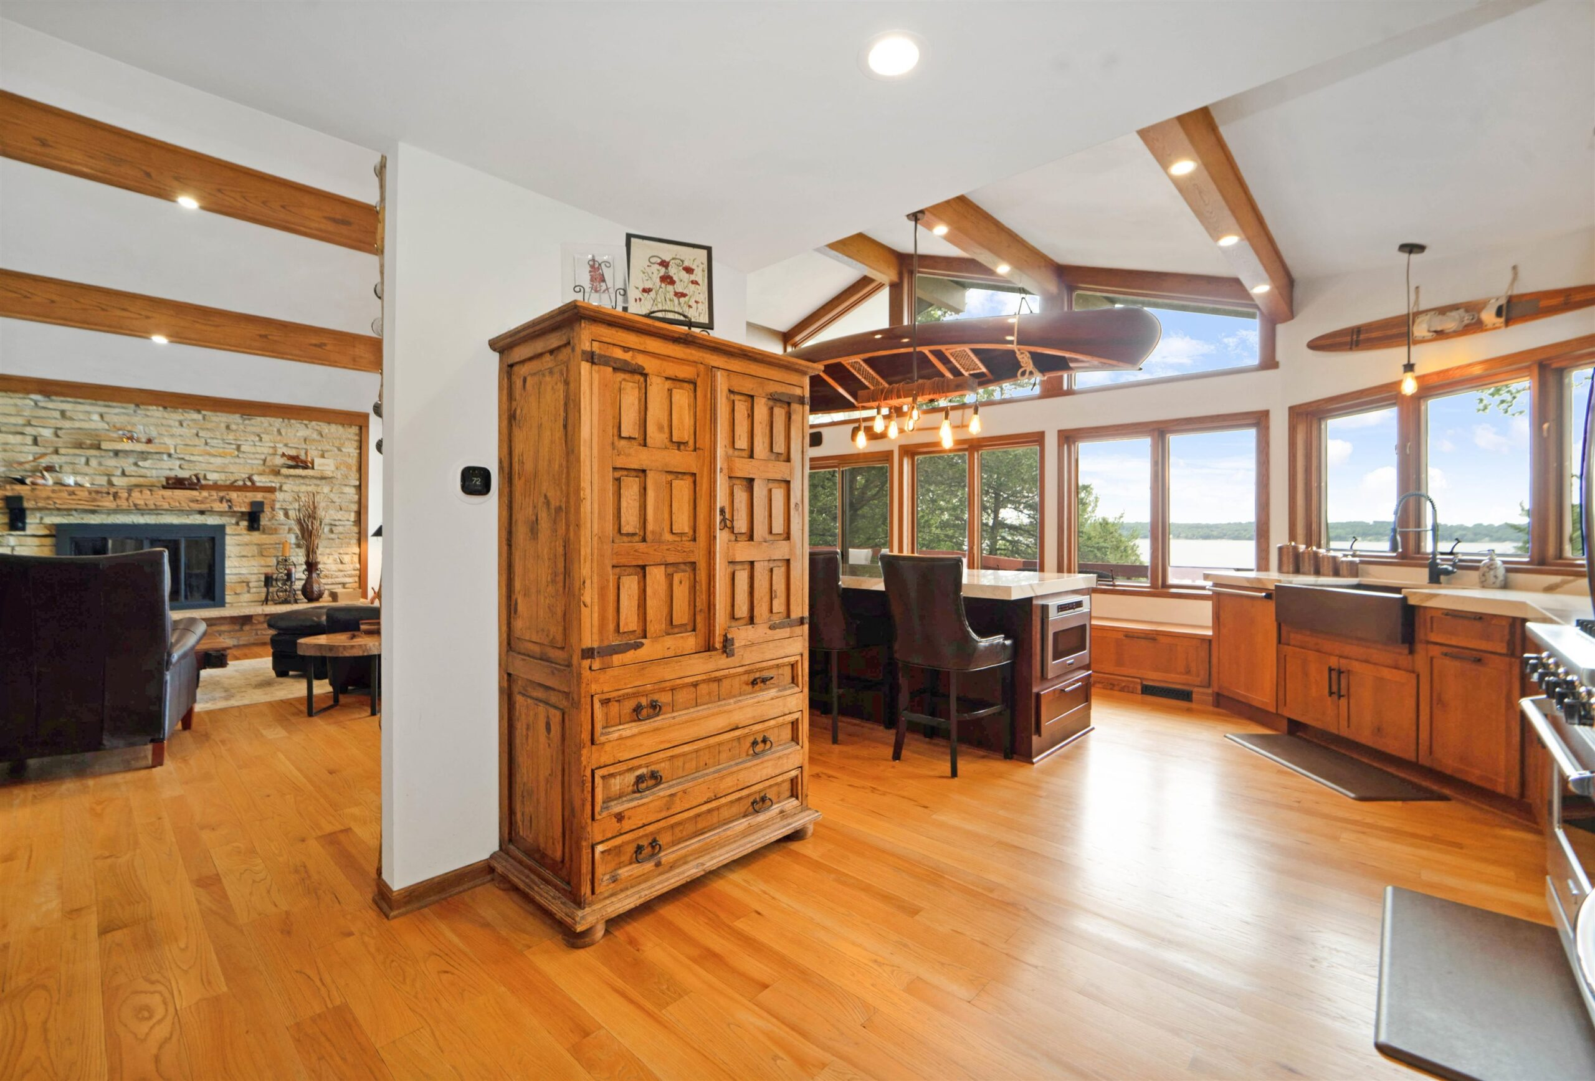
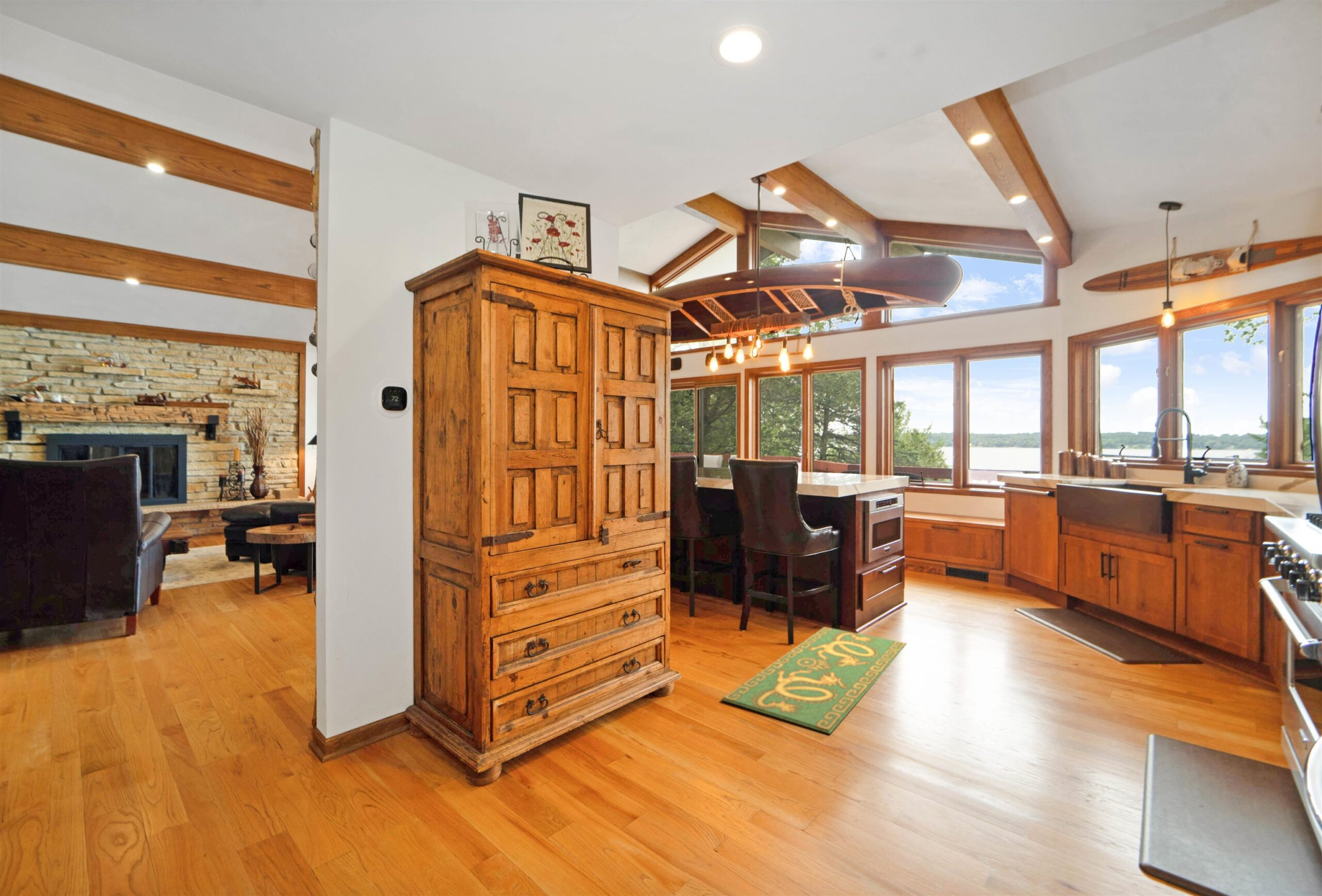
+ rug [720,626,907,734]
